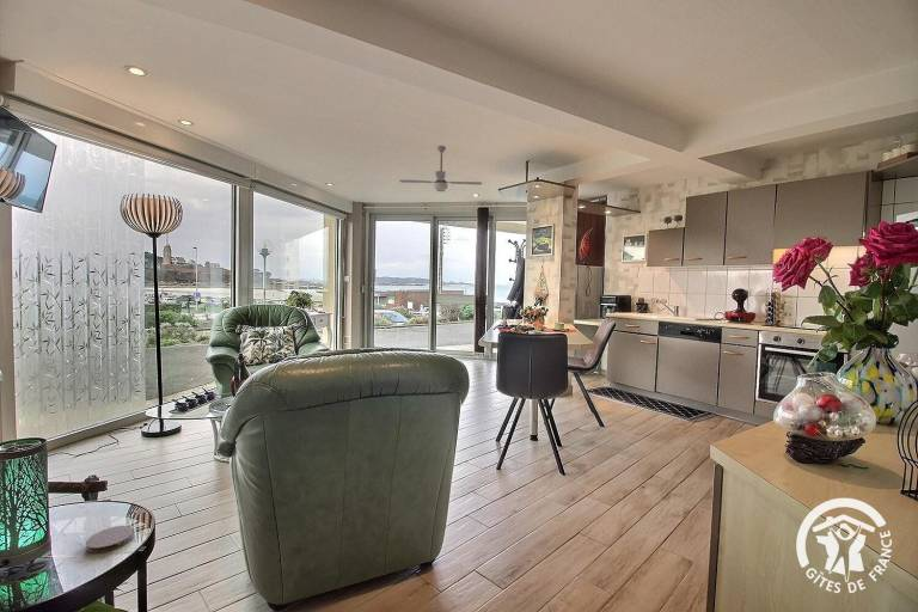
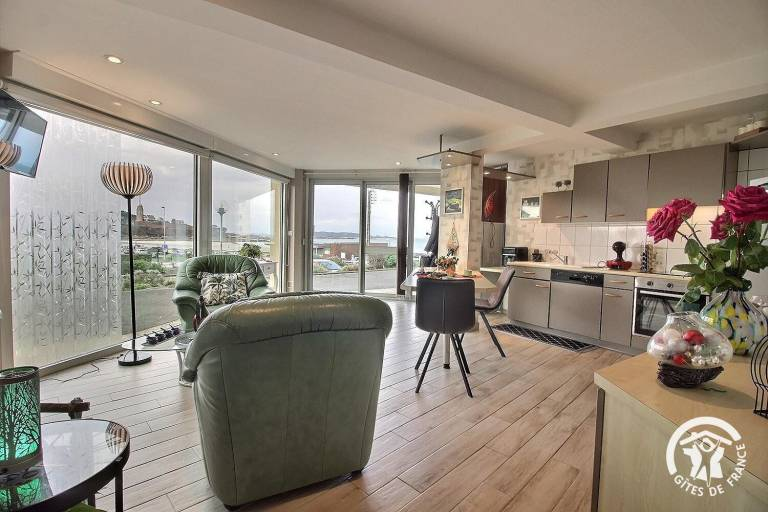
- coaster [85,525,135,553]
- ceiling fan [398,145,483,192]
